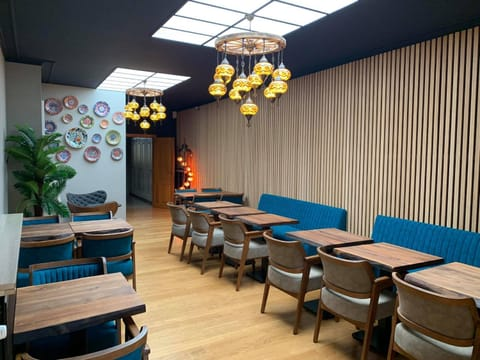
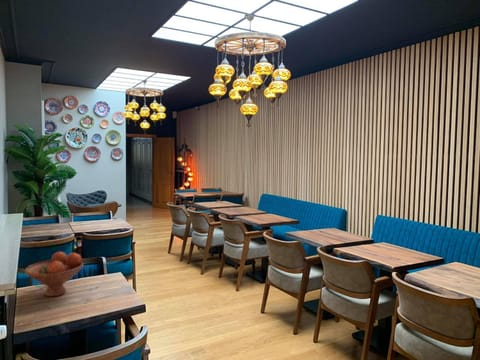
+ fruit bowl [24,251,85,297]
